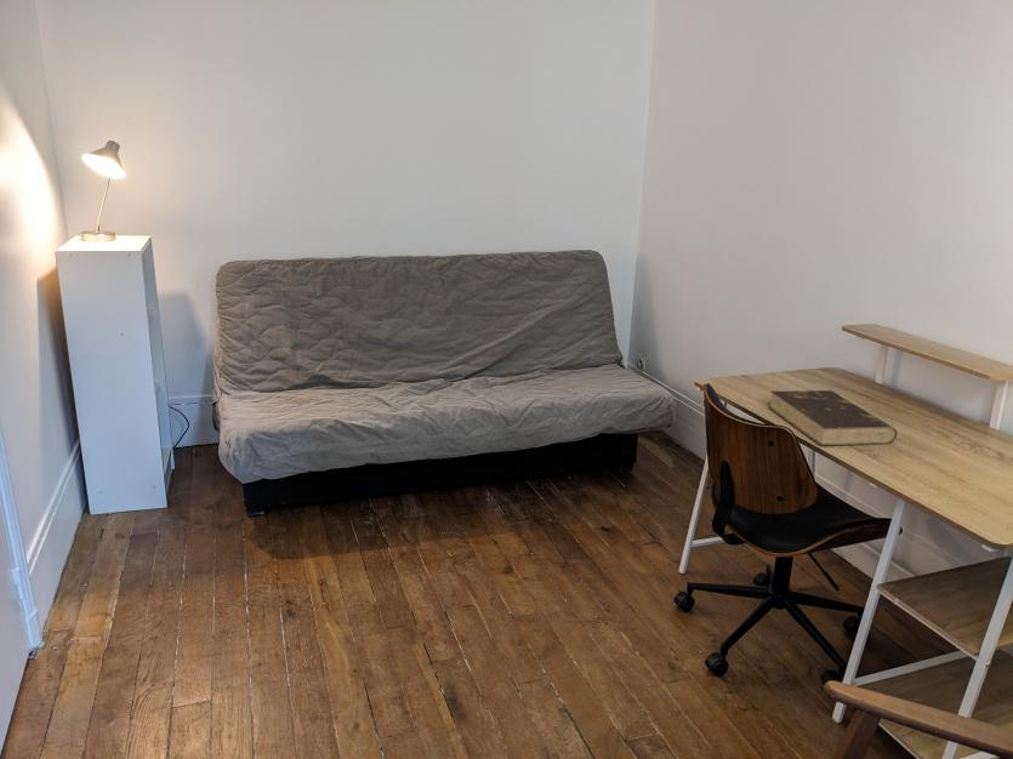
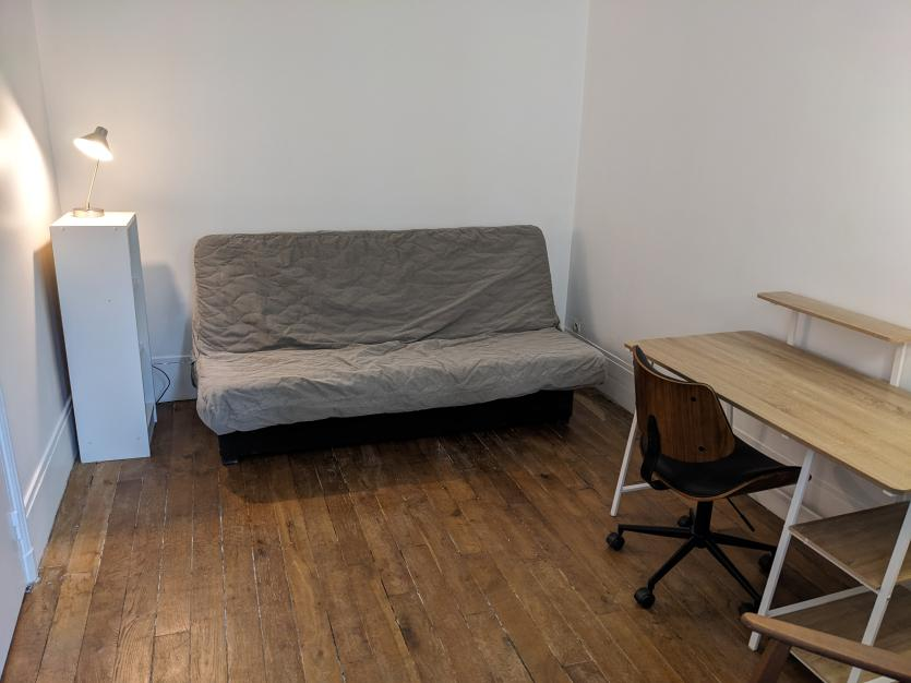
- book [767,389,898,446]
